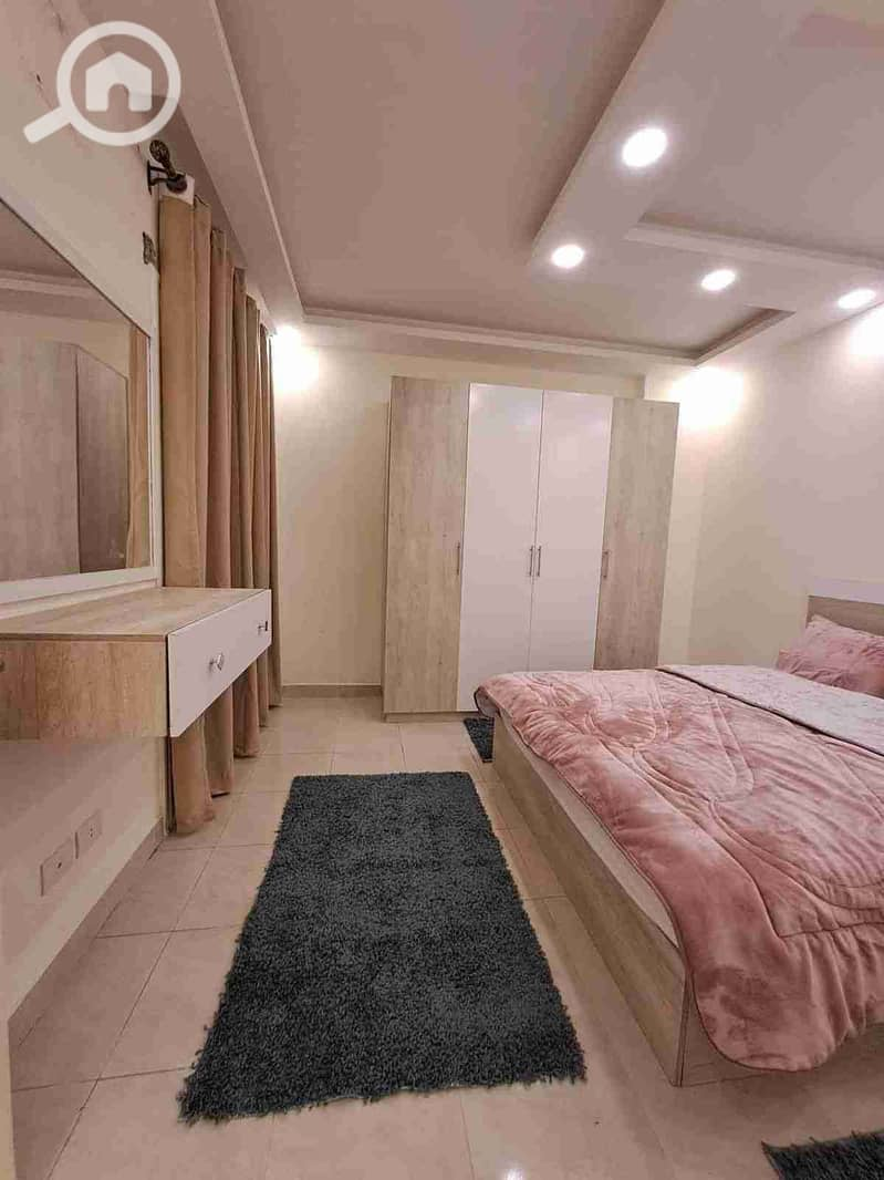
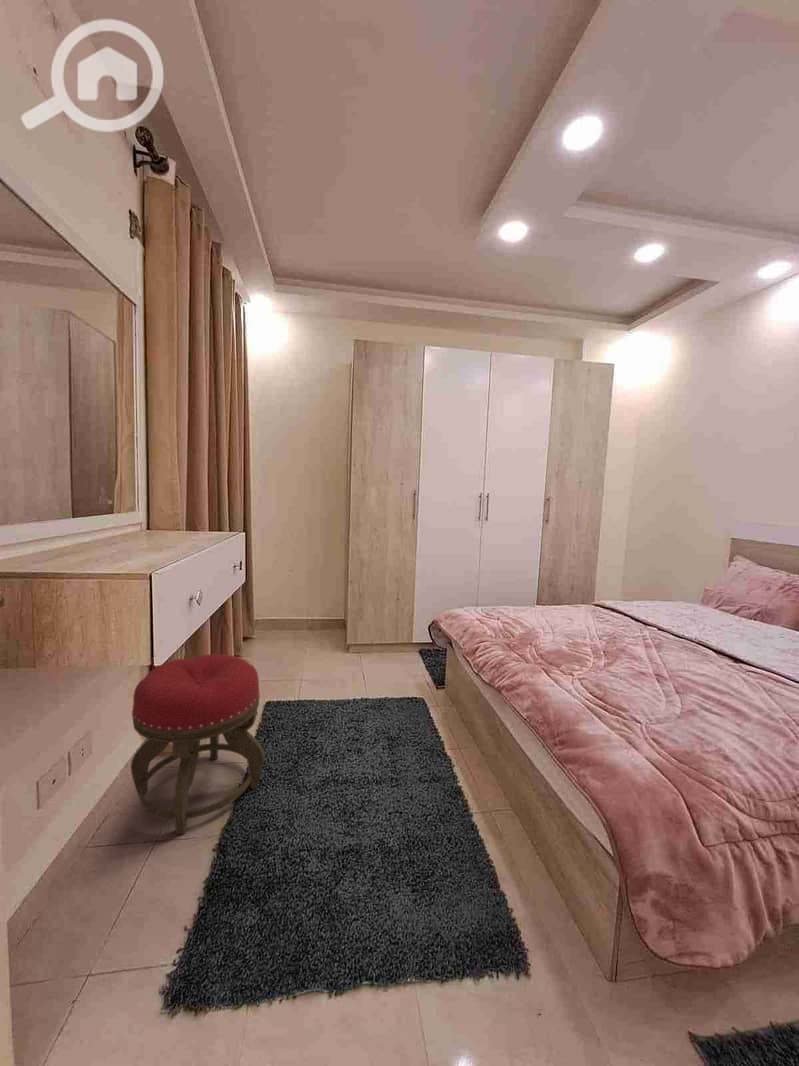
+ stool [130,653,266,836]
